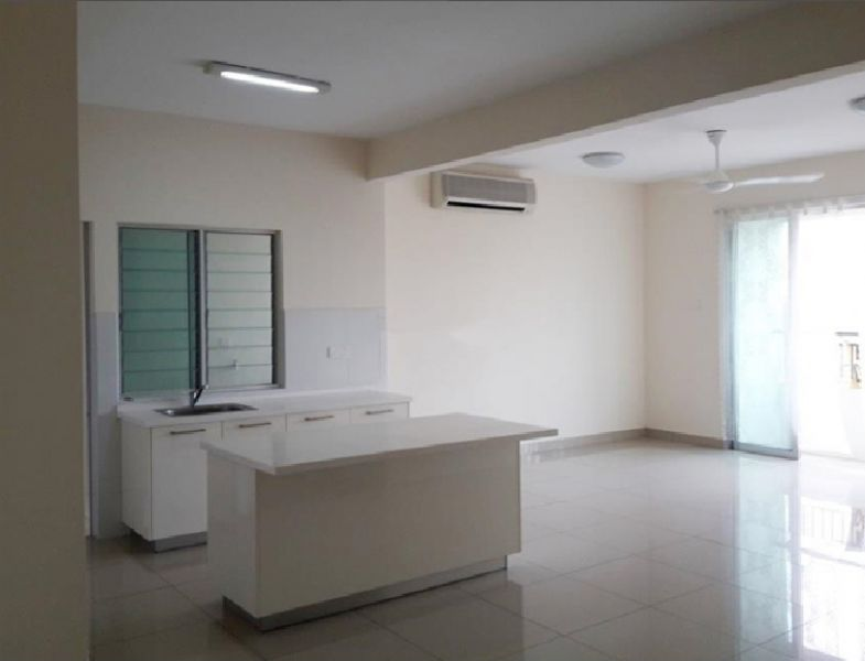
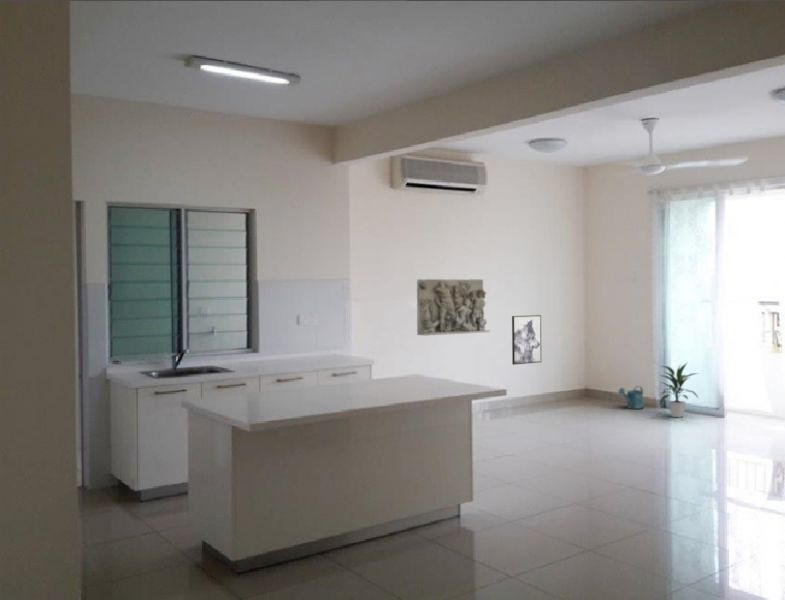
+ watering can [618,385,644,410]
+ indoor plant [656,362,701,418]
+ wall art [511,314,542,366]
+ relief sculpture [416,278,491,336]
